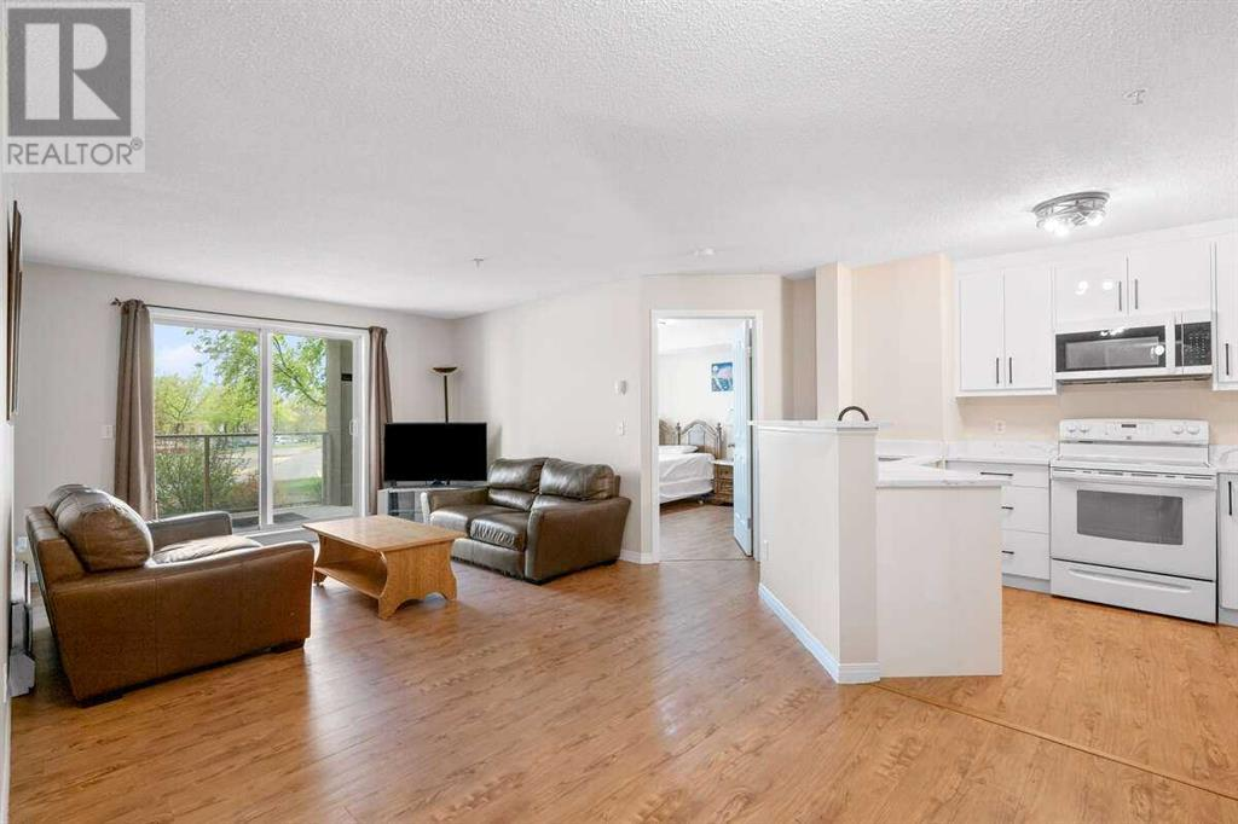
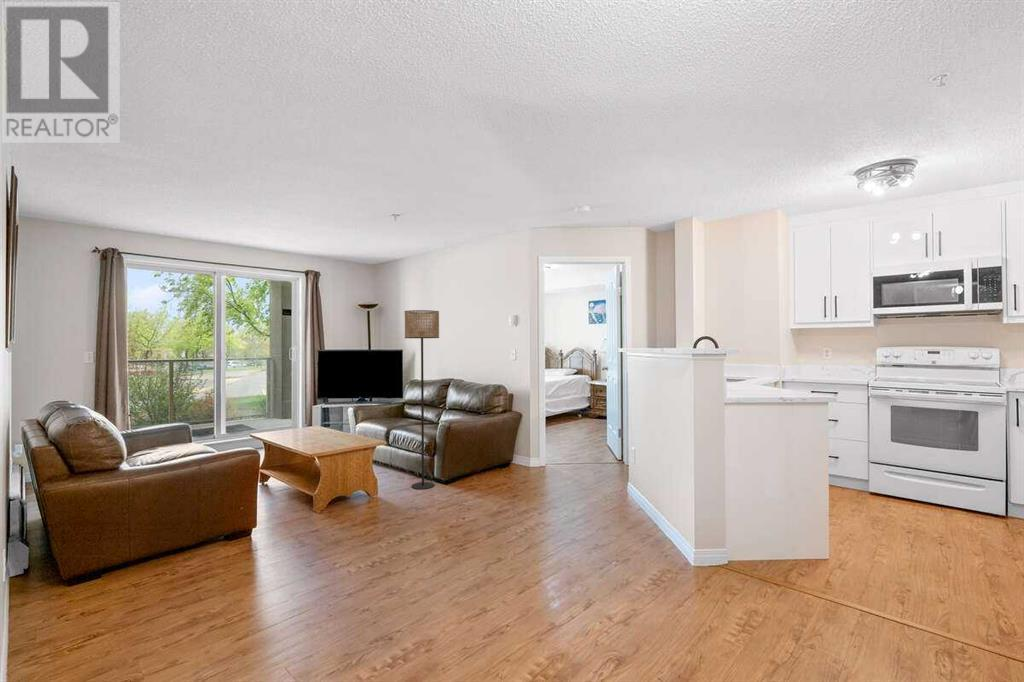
+ floor lamp [404,309,440,490]
